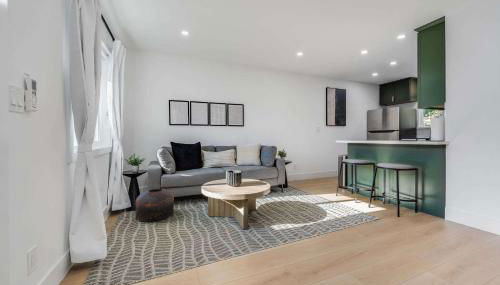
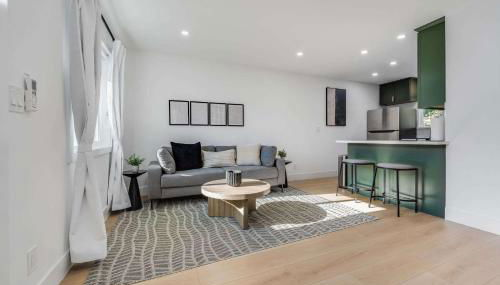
- pouf [135,188,175,223]
